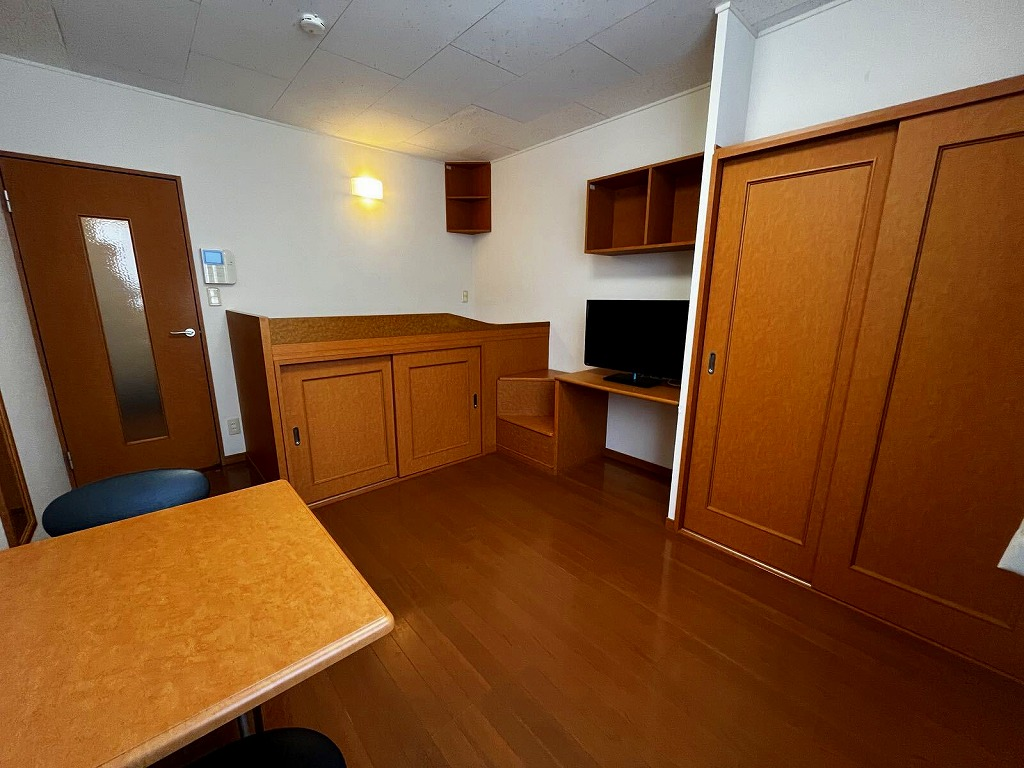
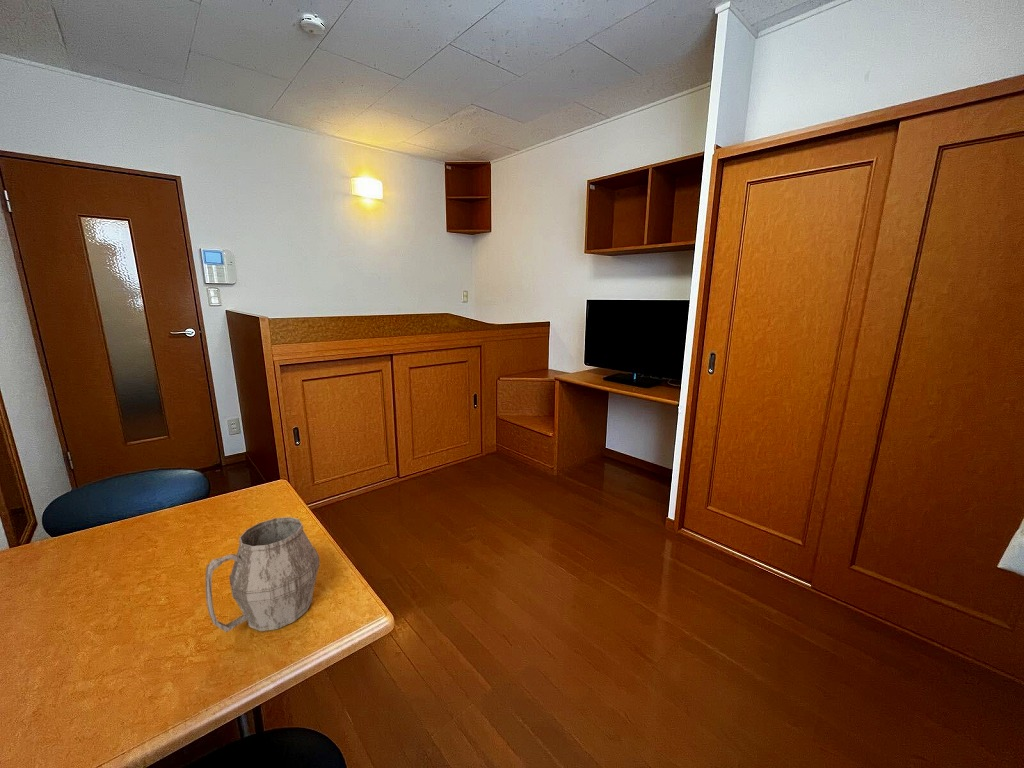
+ mug [204,516,321,633]
